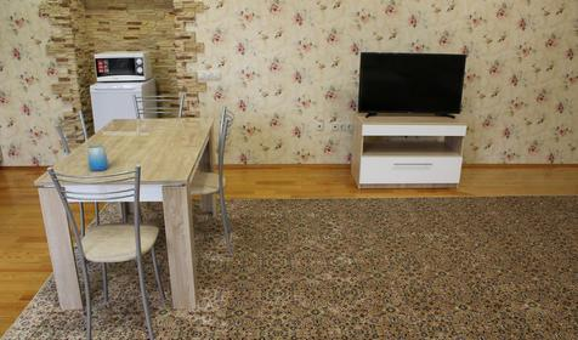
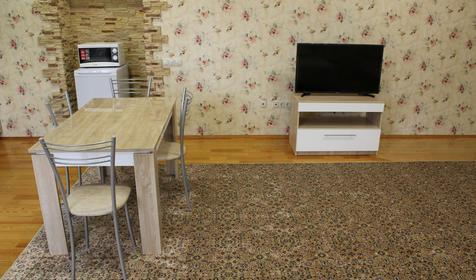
- cup [86,143,109,172]
